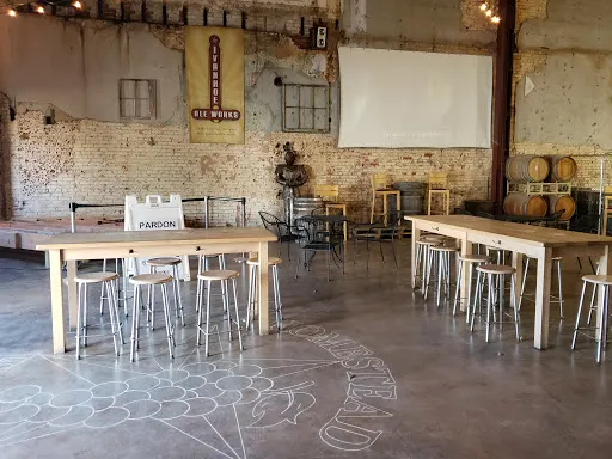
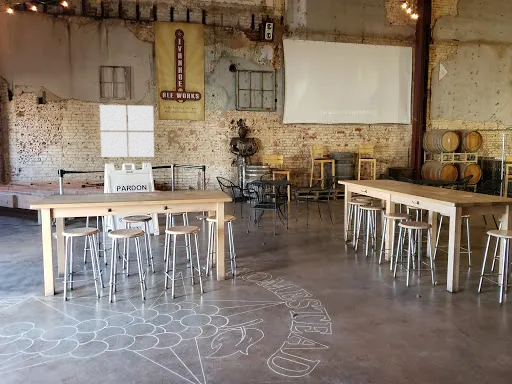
+ wall art [99,104,155,158]
